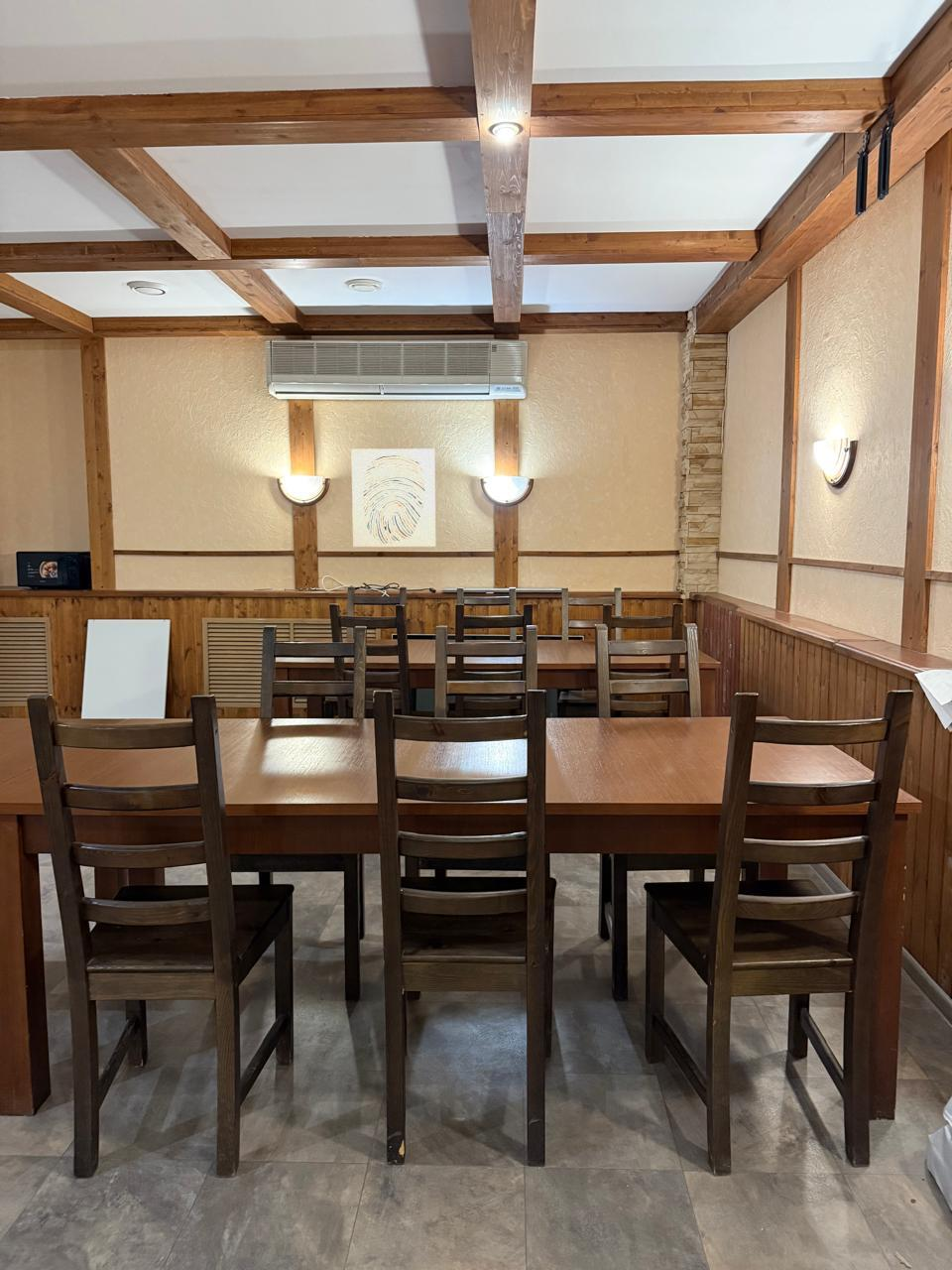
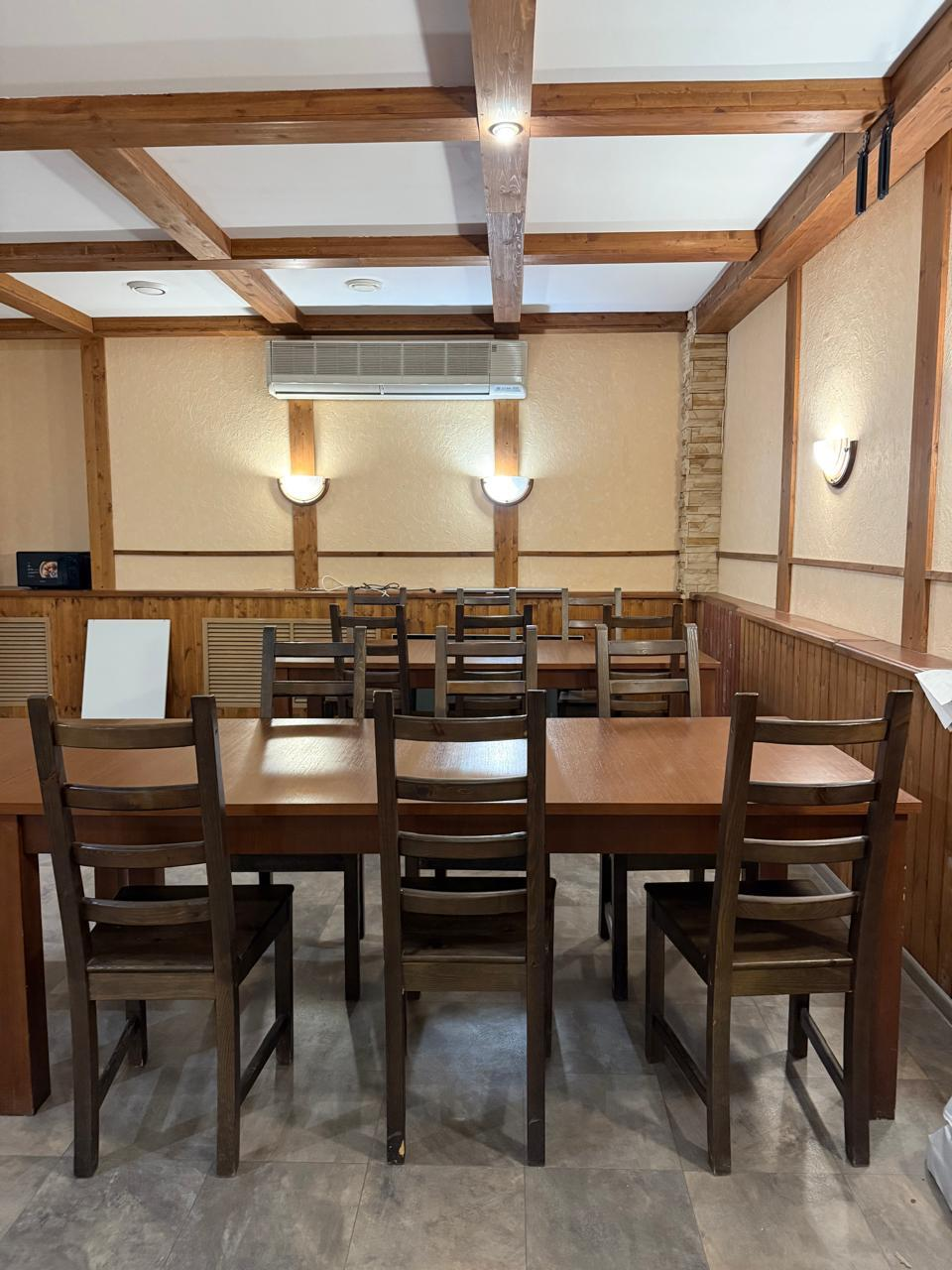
- wall art [350,447,436,548]
